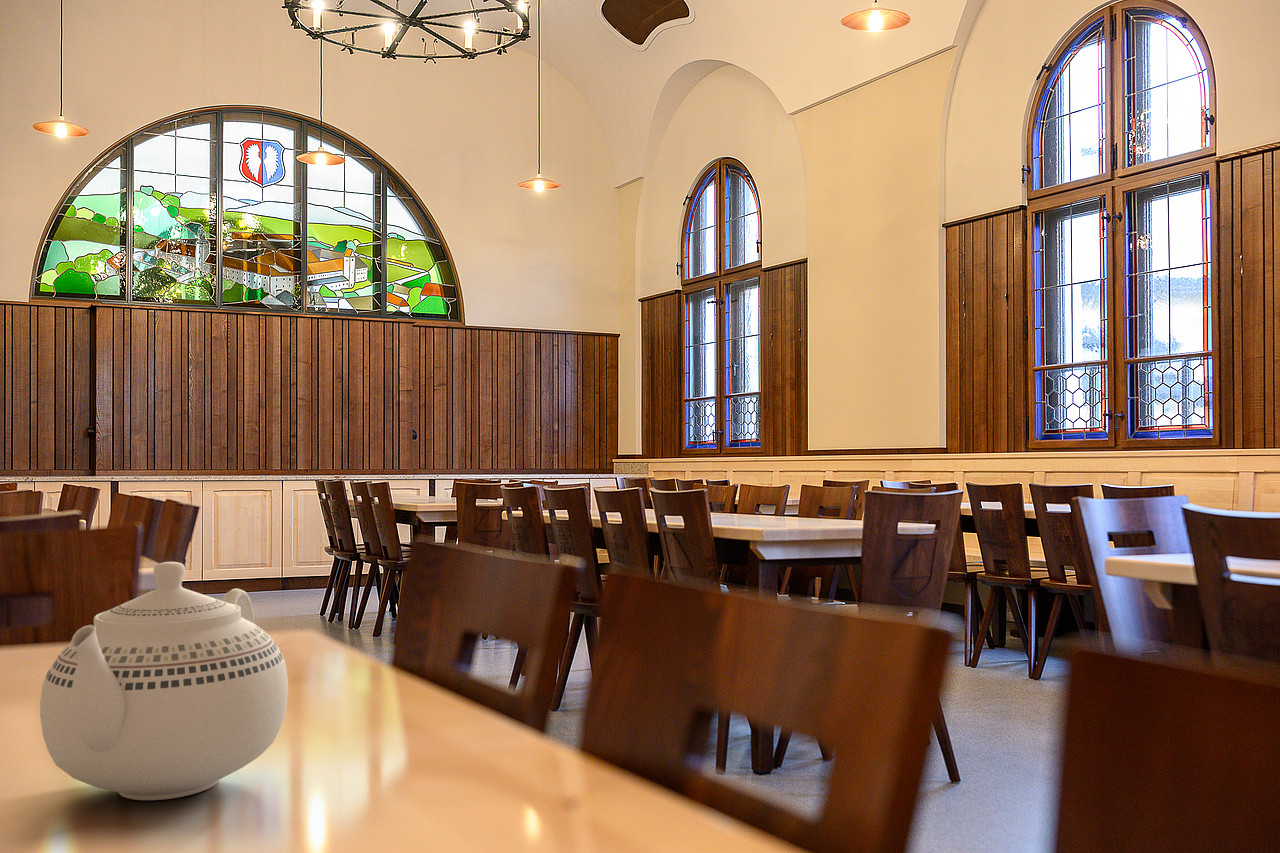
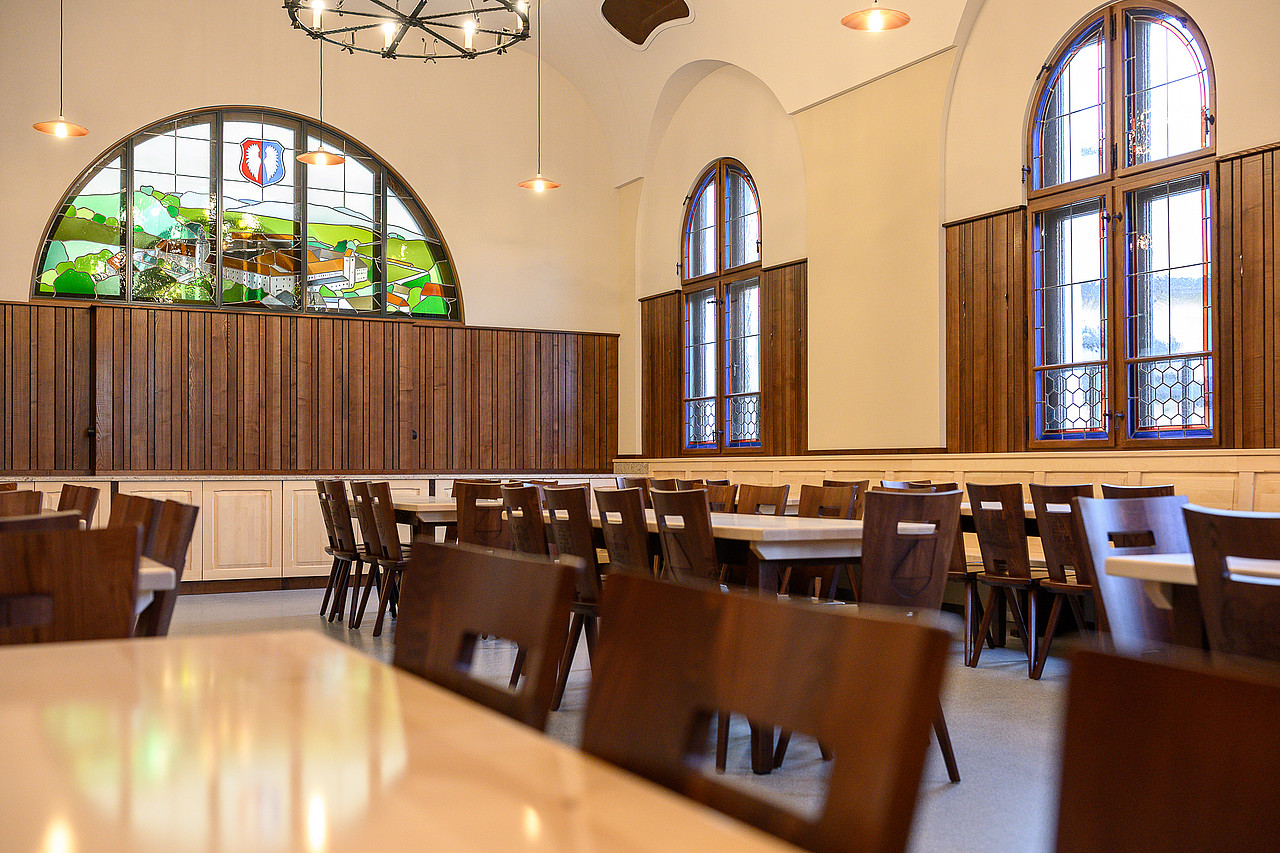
- teapot [39,561,289,801]
